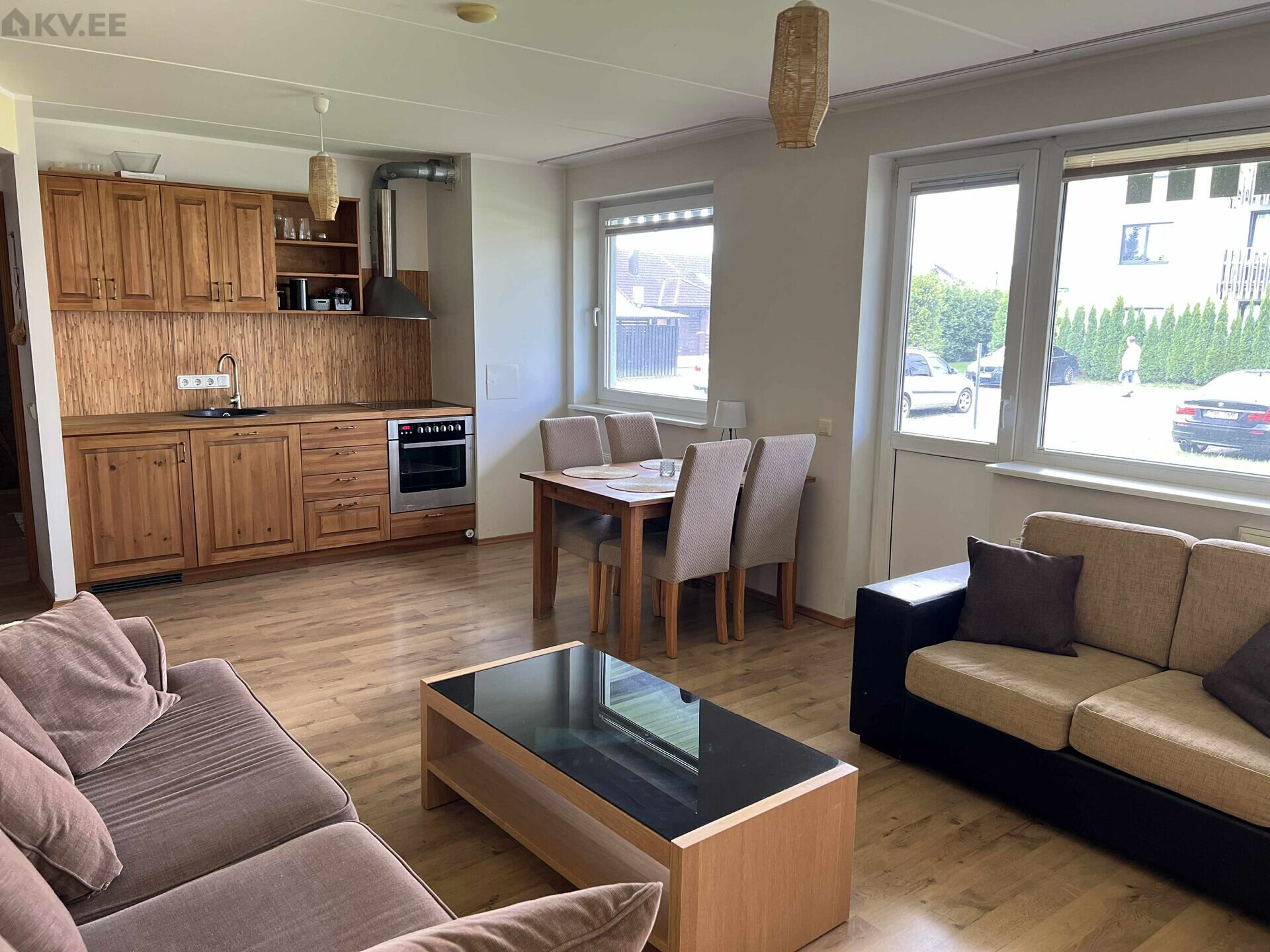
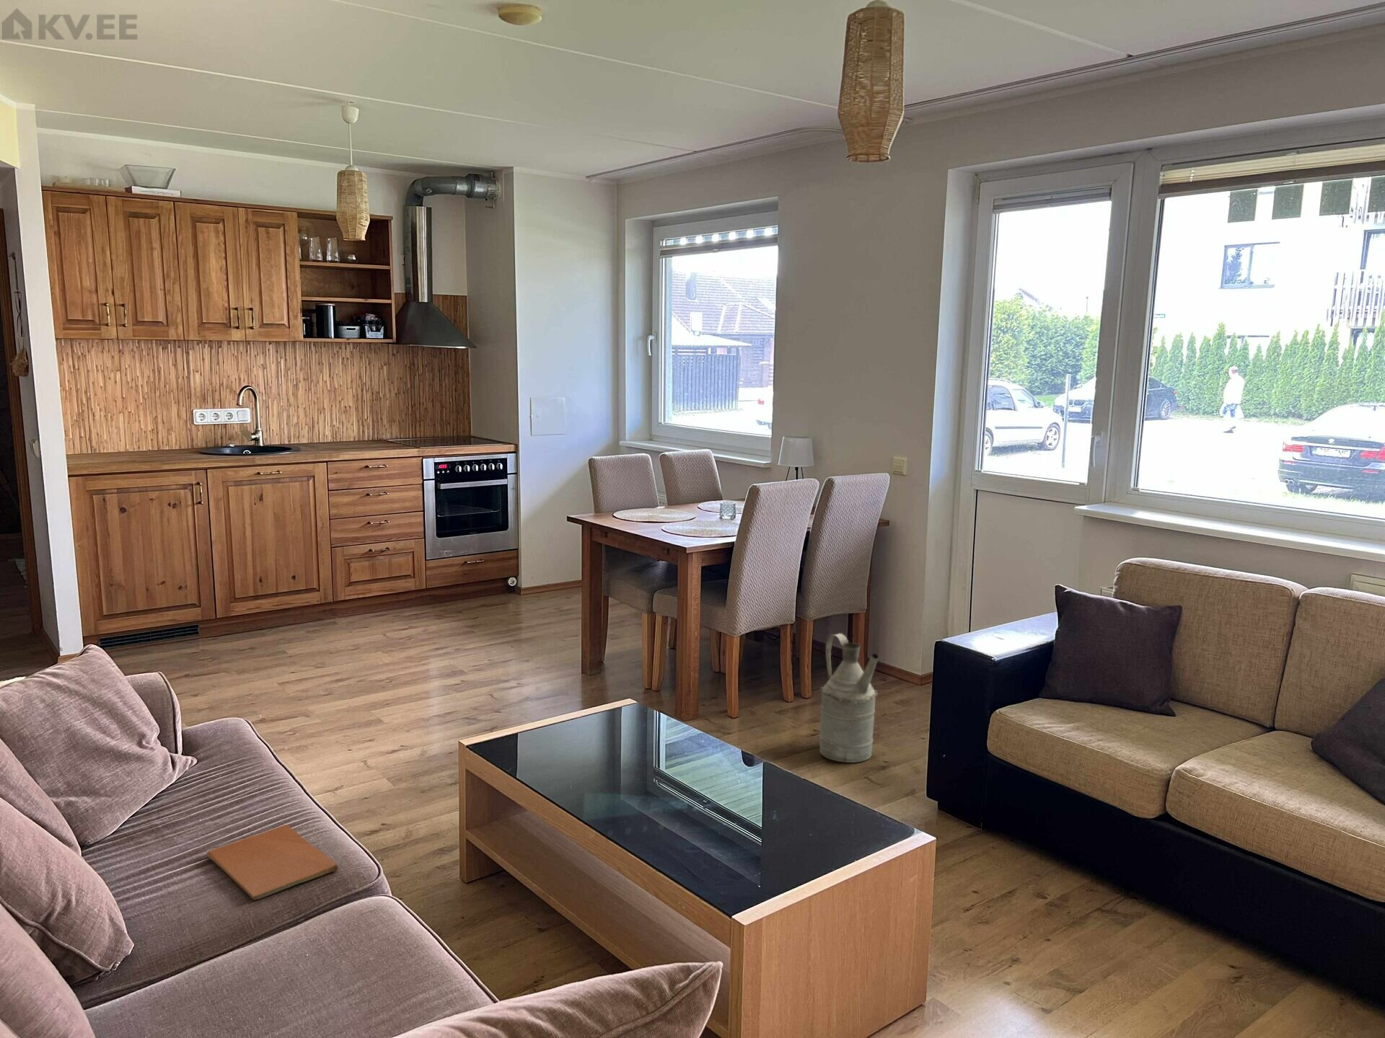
+ book [206,824,339,901]
+ watering can [819,632,879,763]
